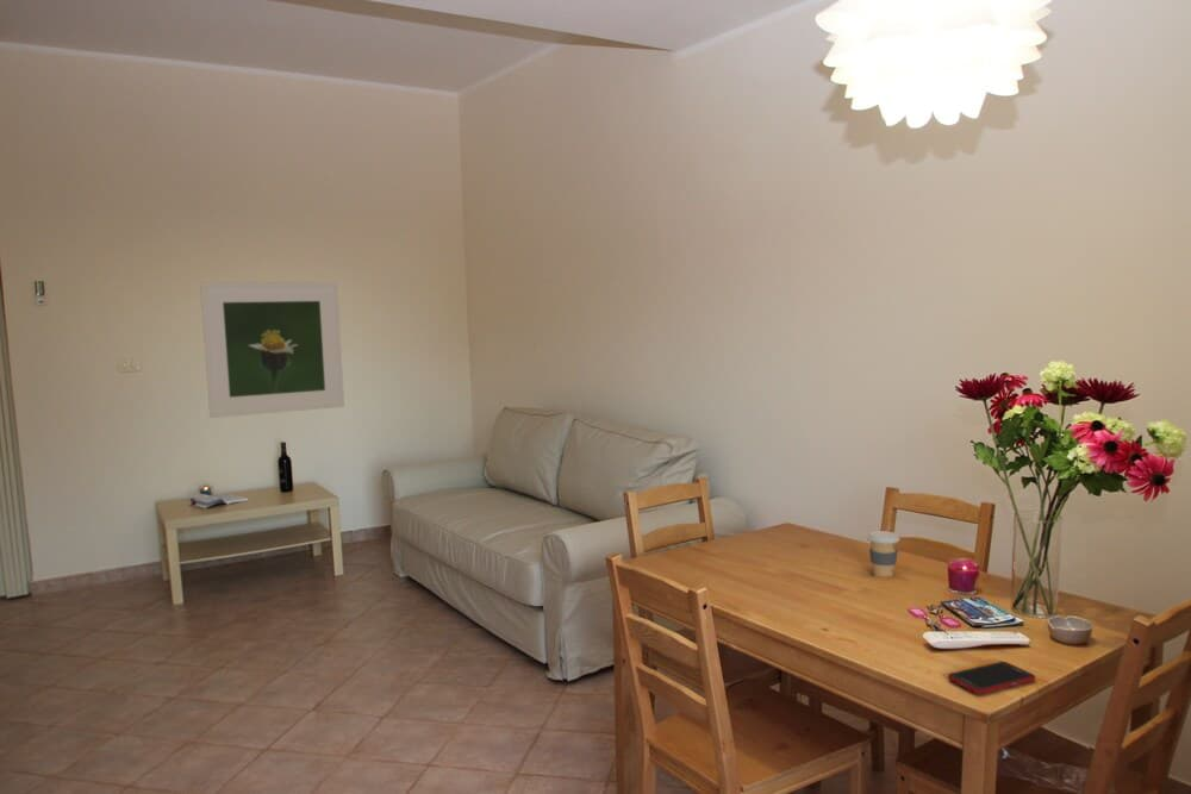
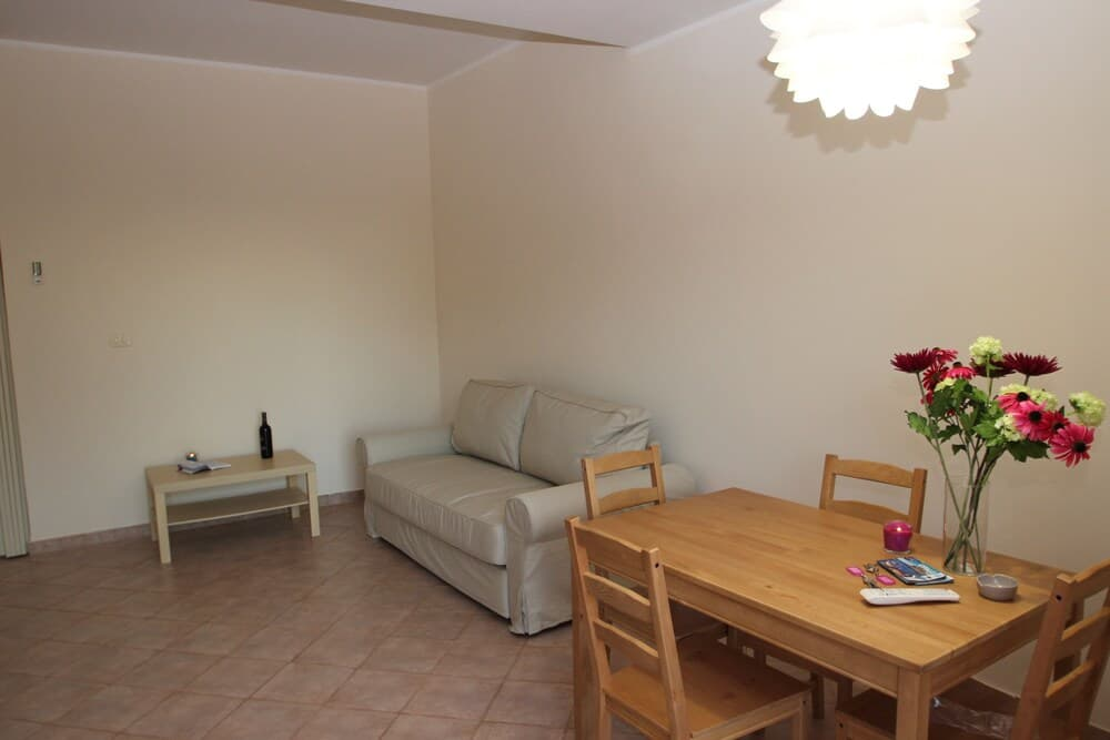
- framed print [199,281,345,419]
- cell phone [947,661,1036,695]
- coffee cup [866,530,900,577]
